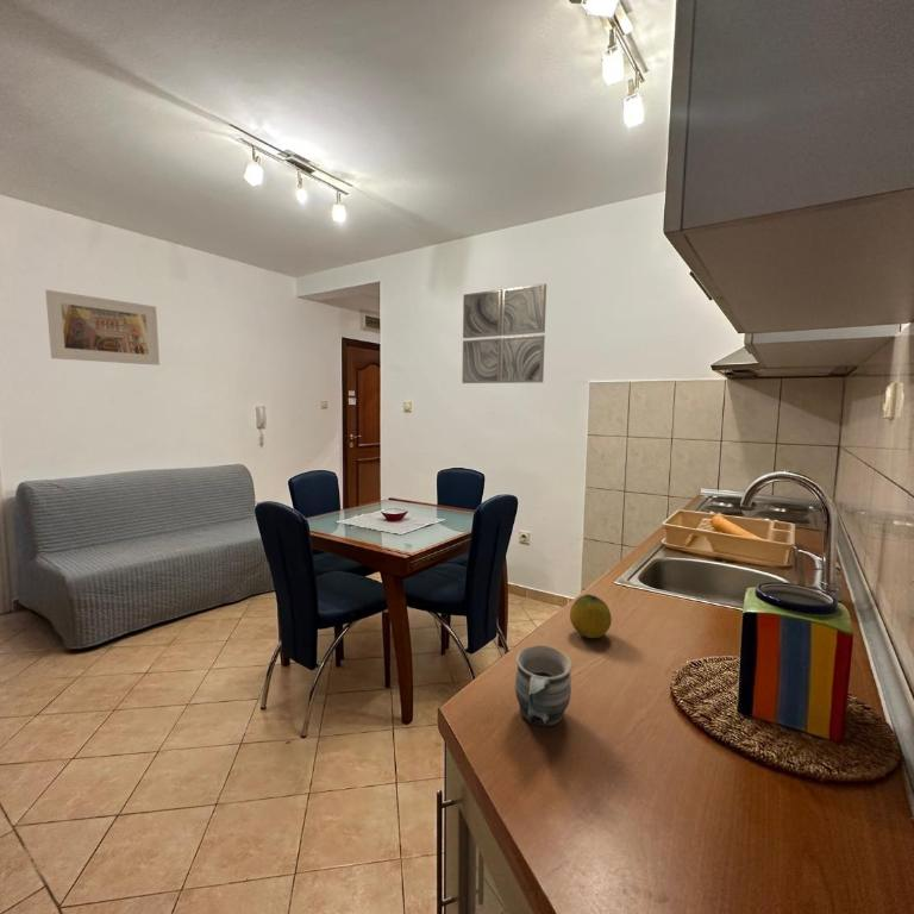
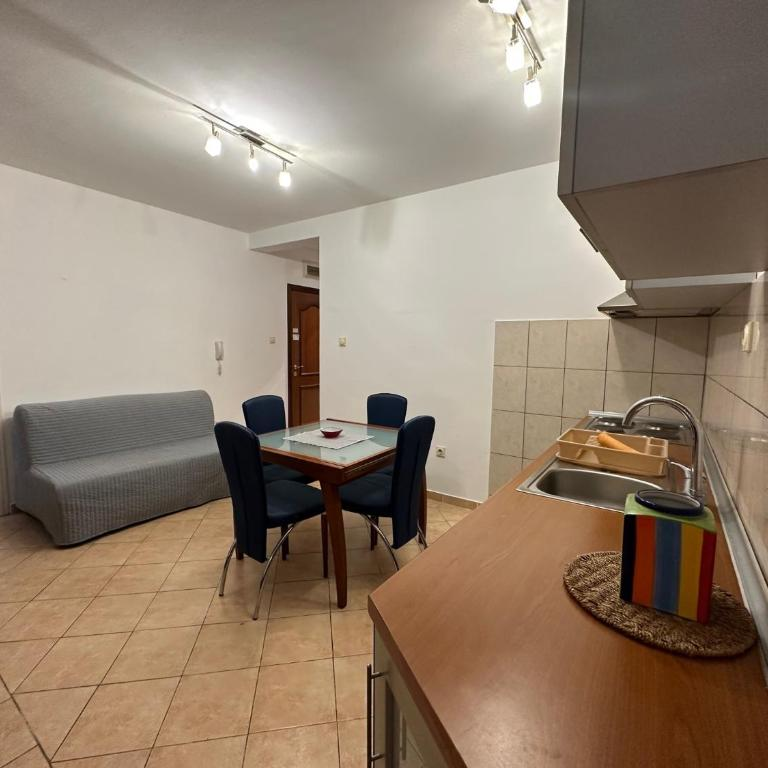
- fruit [569,594,613,639]
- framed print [44,289,161,367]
- mug [514,644,572,728]
- wall art [461,282,547,384]
